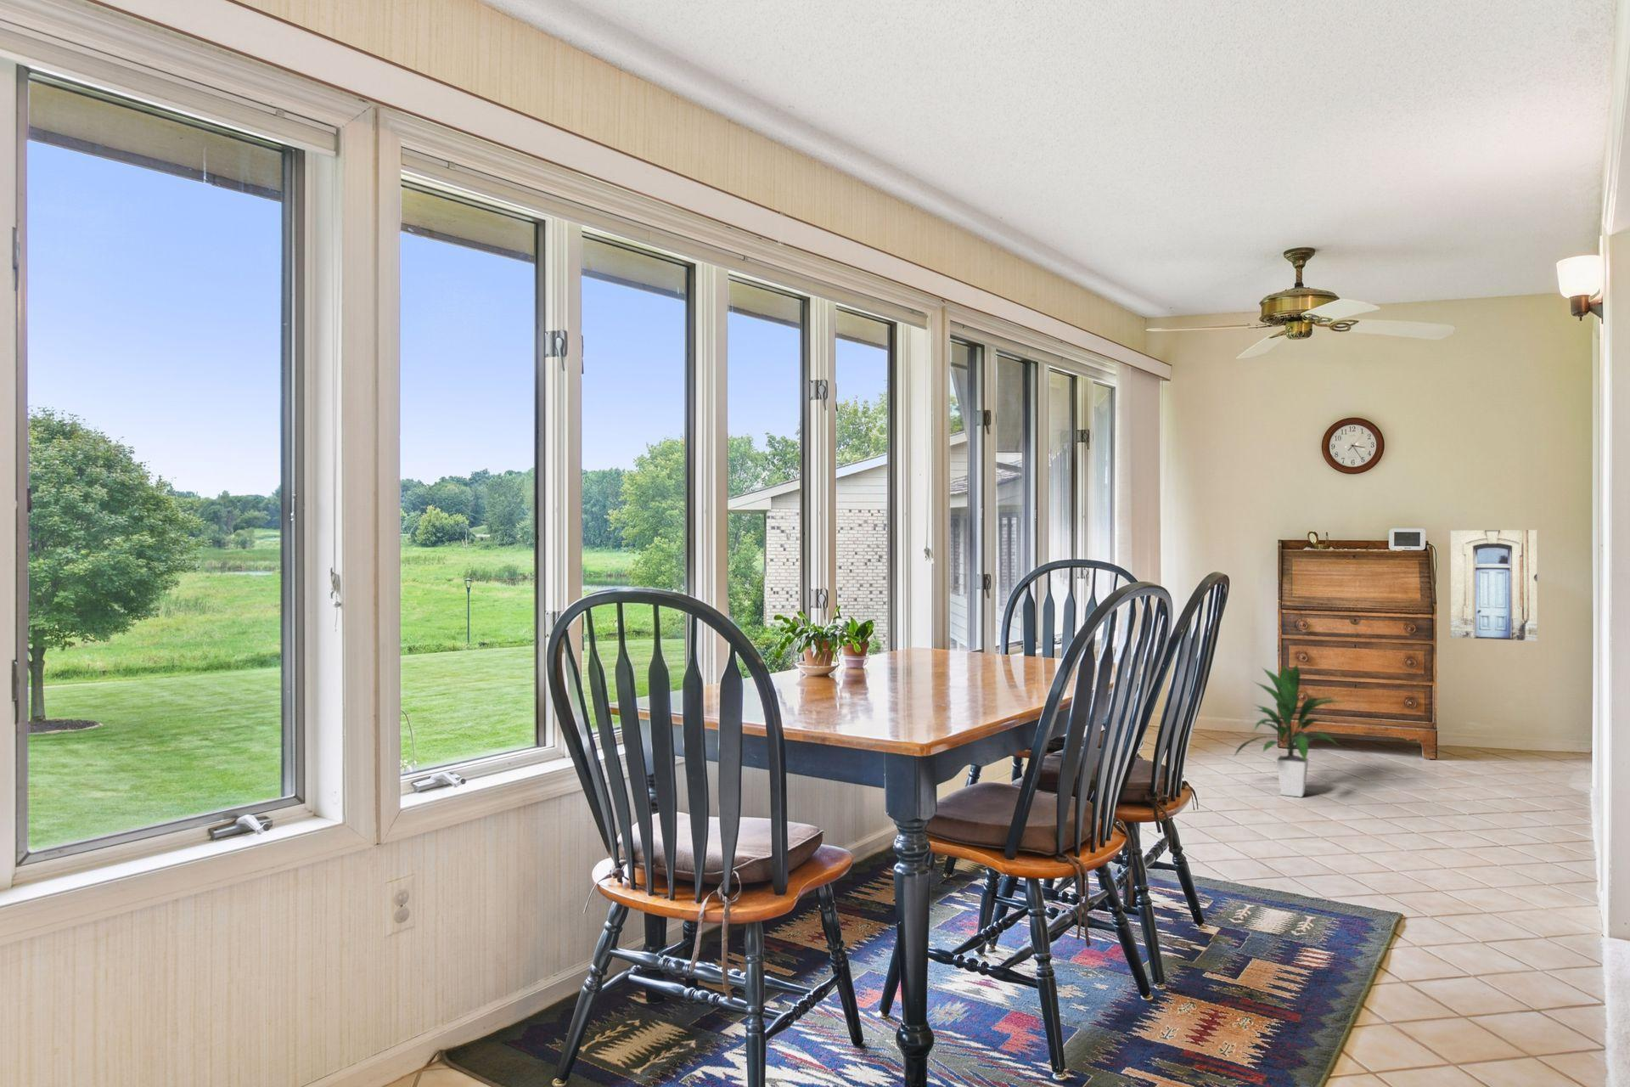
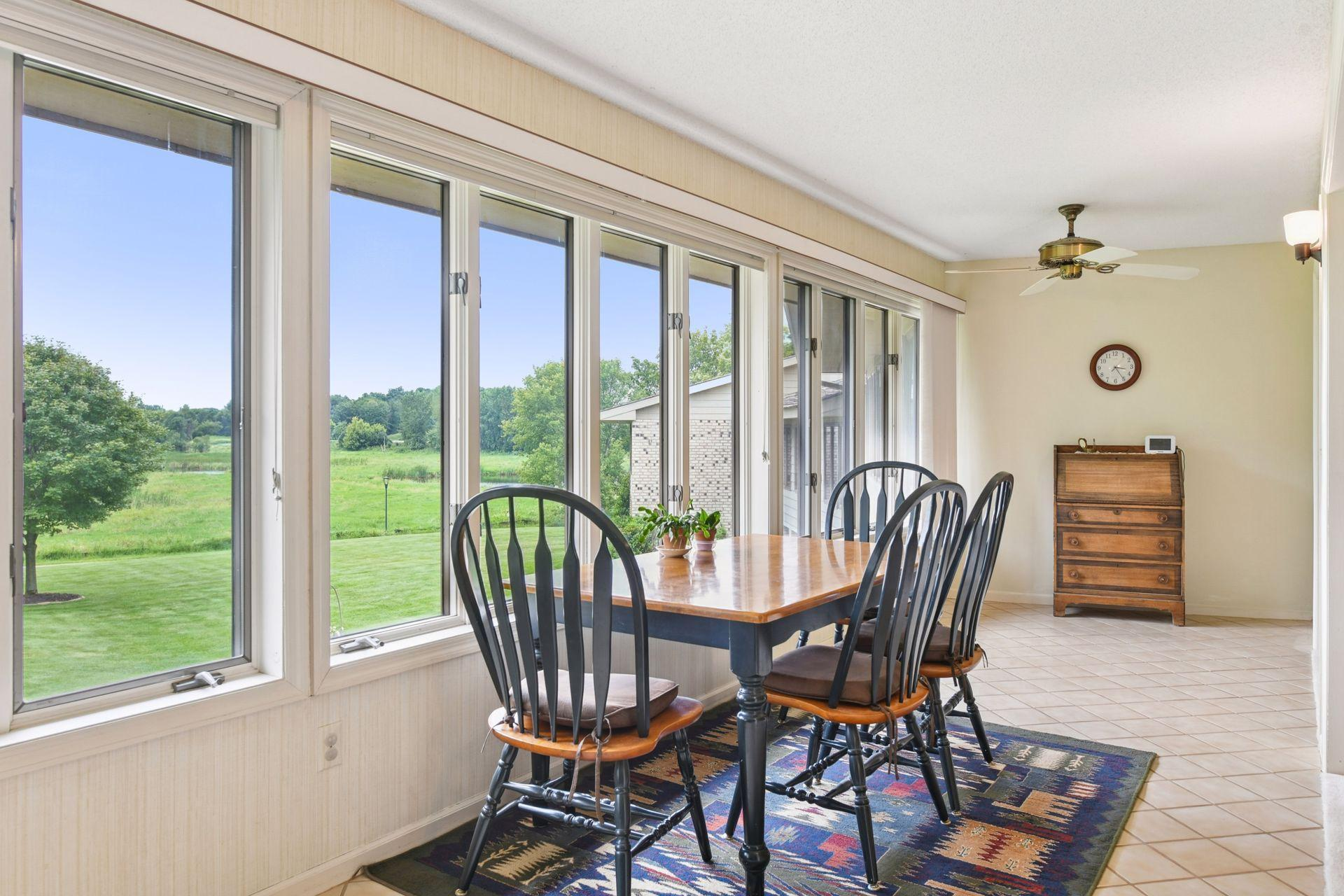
- indoor plant [1232,662,1347,798]
- wall art [1451,529,1538,642]
